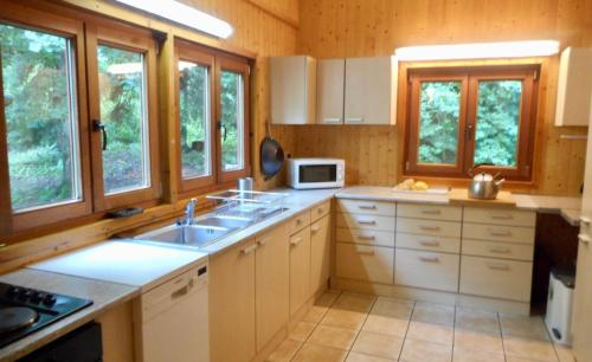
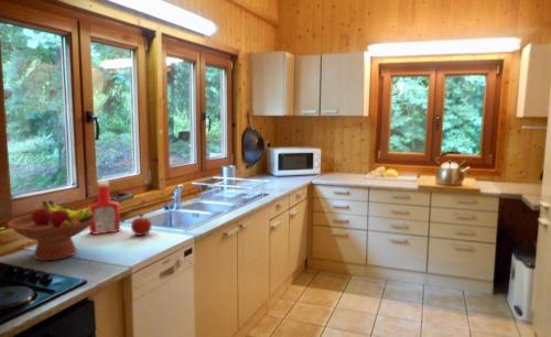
+ soap bottle [88,181,121,236]
+ fruit [130,213,152,237]
+ fruit bowl [7,199,96,262]
